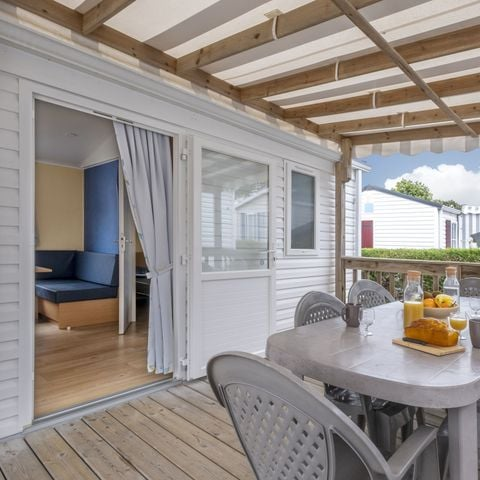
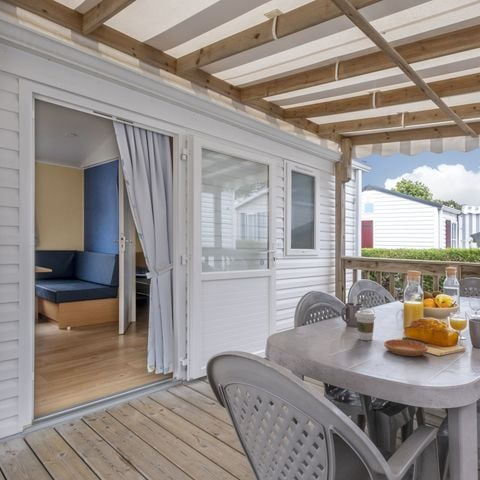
+ coffee cup [354,309,377,341]
+ saucer [383,339,429,357]
